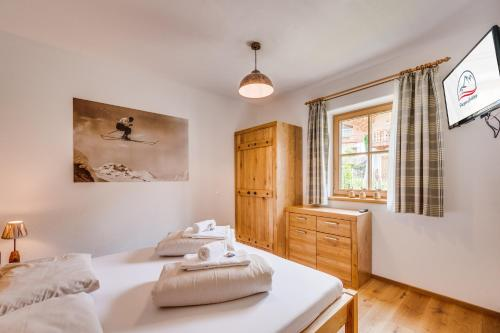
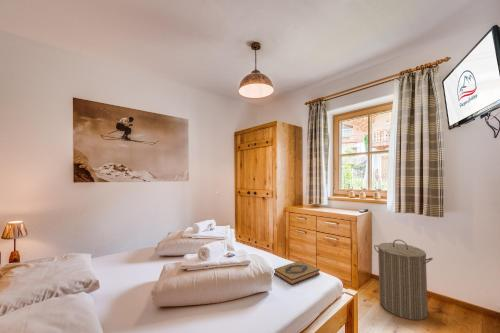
+ laundry hamper [373,238,434,321]
+ hardback book [273,260,321,286]
